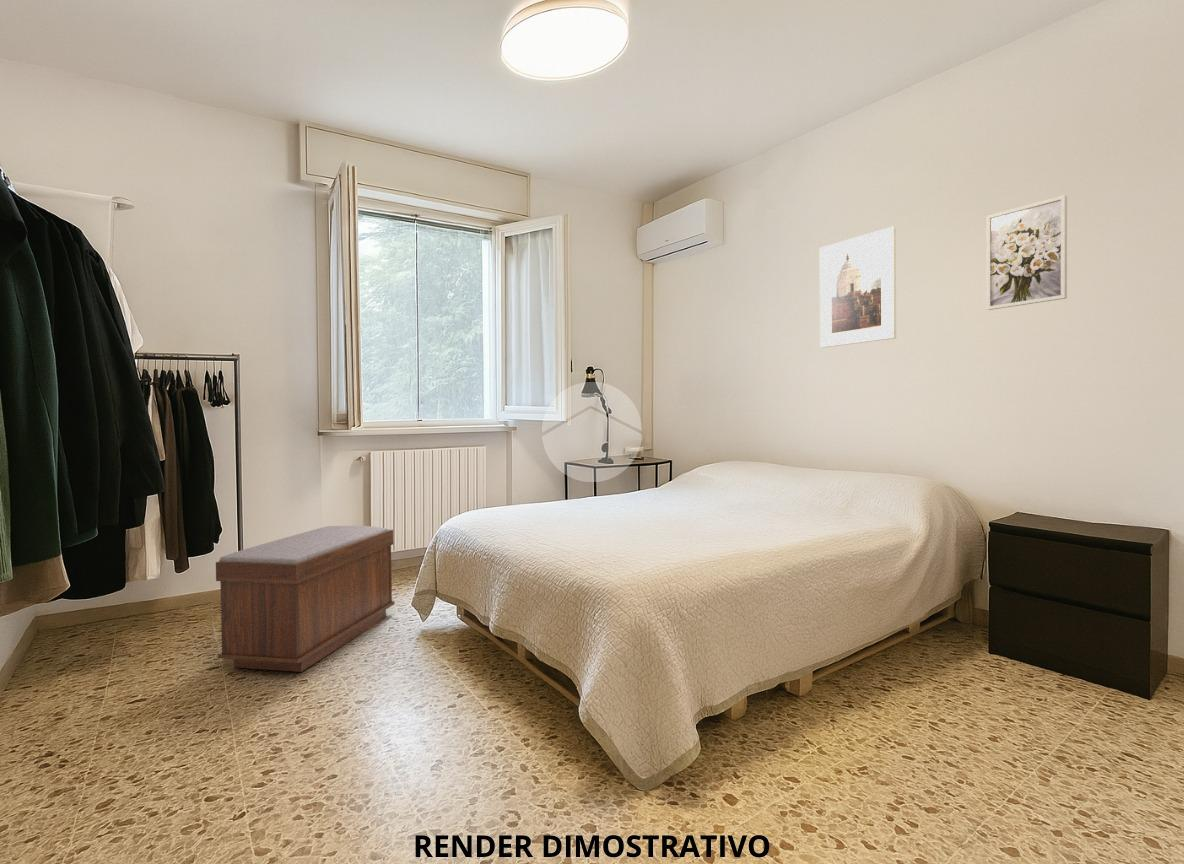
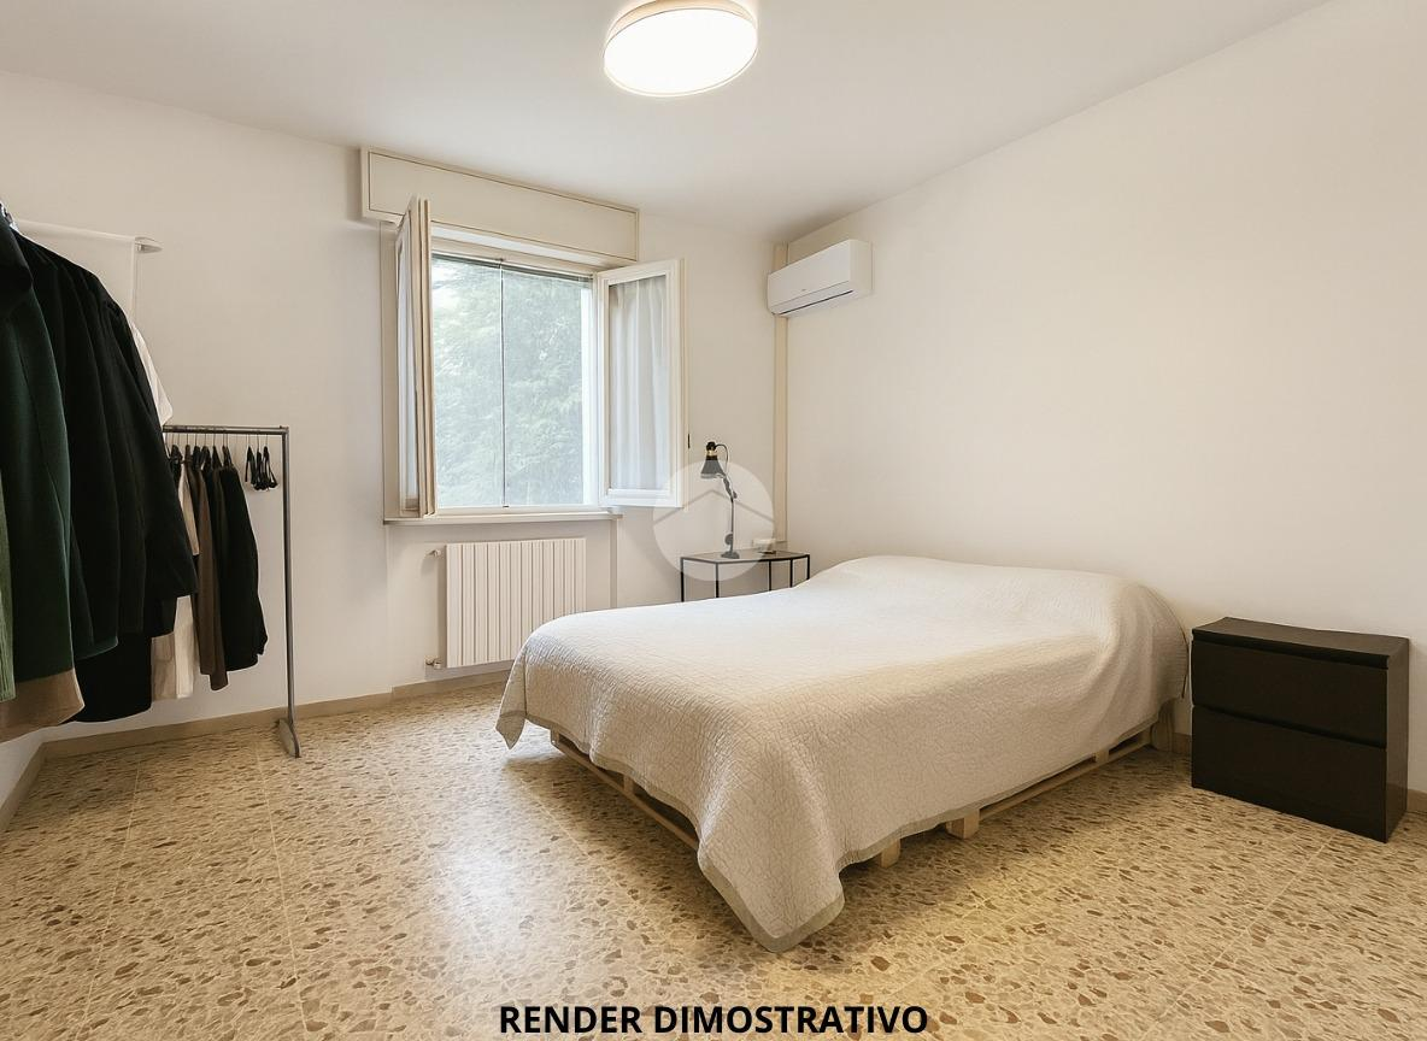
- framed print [819,226,897,349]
- bench [215,525,396,673]
- wall art [986,194,1068,311]
